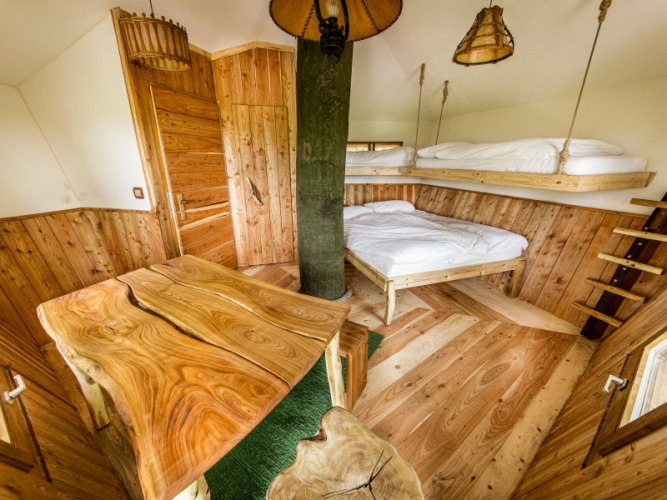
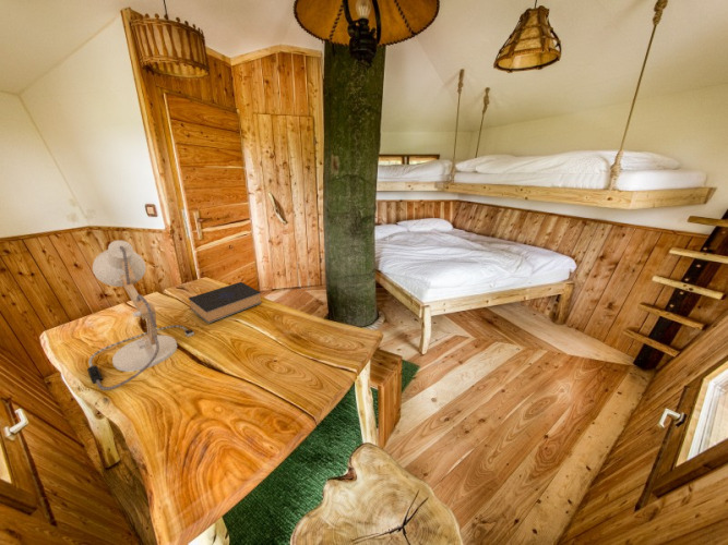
+ desk lamp [86,239,195,391]
+ book [188,281,262,325]
